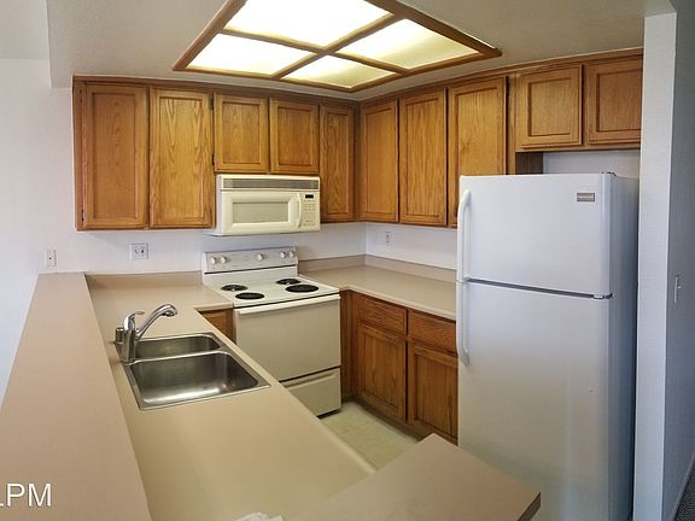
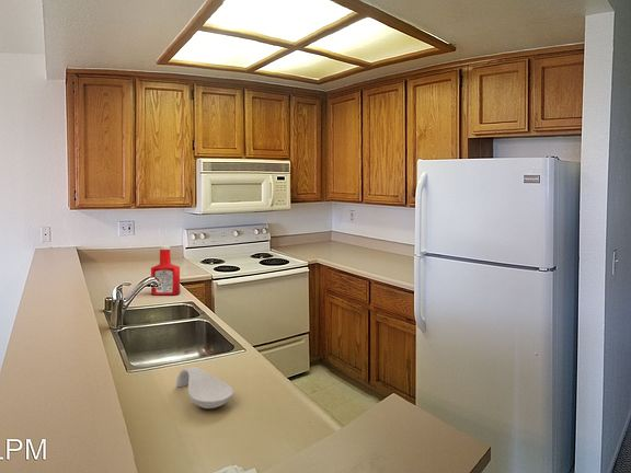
+ soap bottle [150,244,181,296]
+ spoon rest [175,366,234,409]
